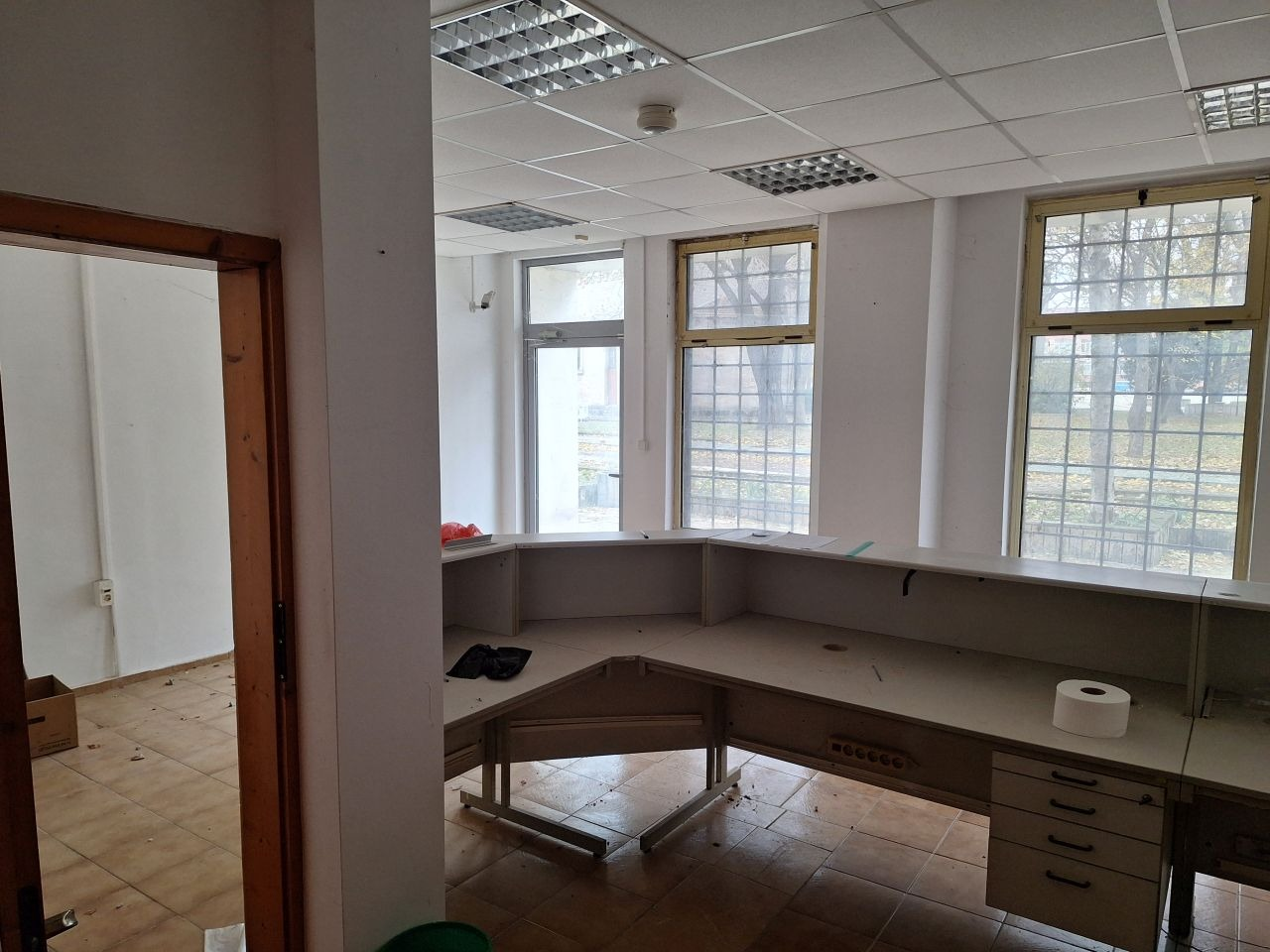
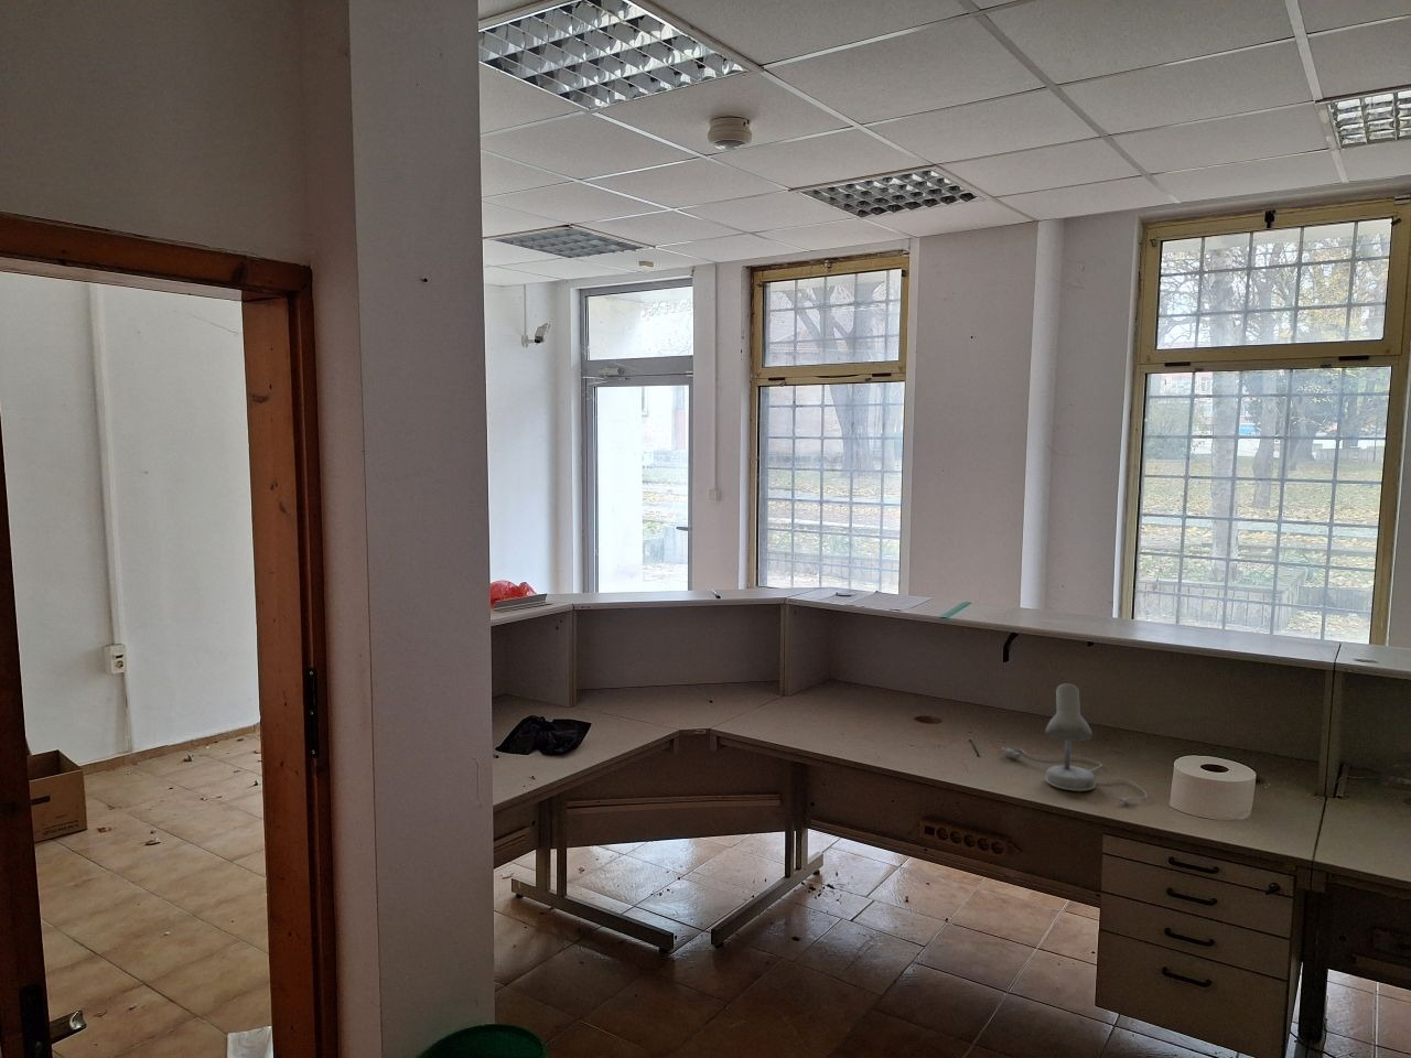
+ desk lamp [1000,683,1149,805]
